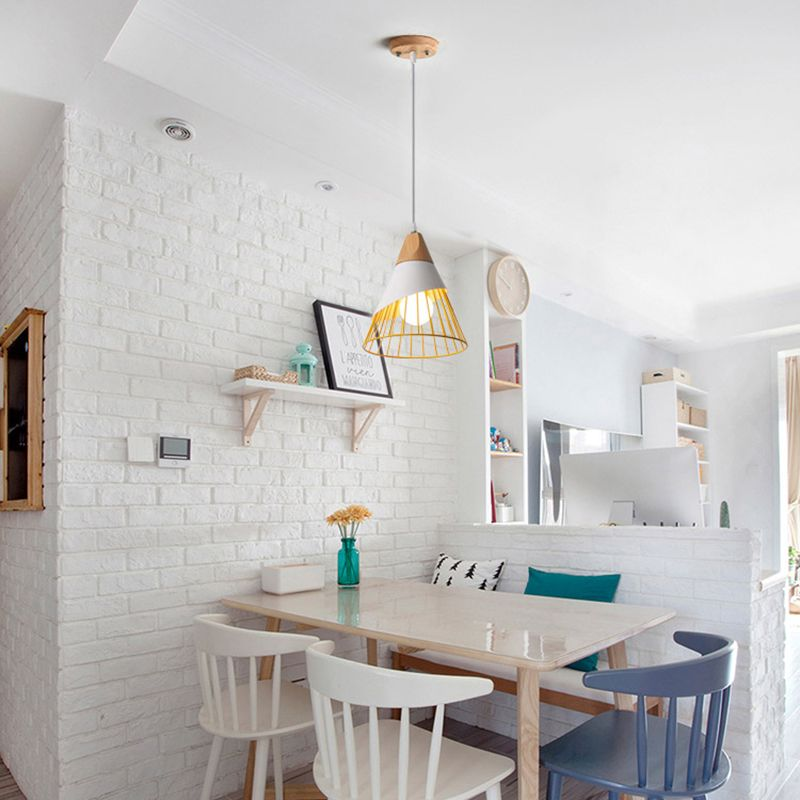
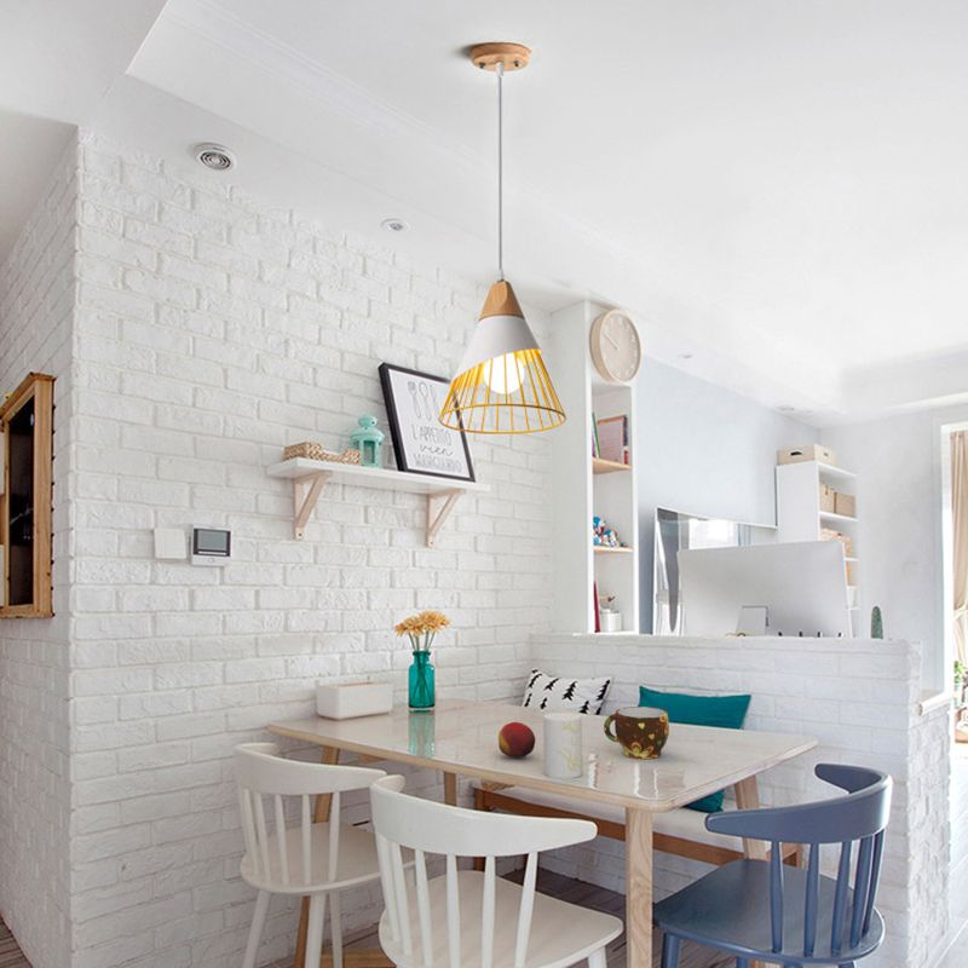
+ fruit [497,721,536,760]
+ cup [542,711,583,779]
+ cup [603,705,670,760]
